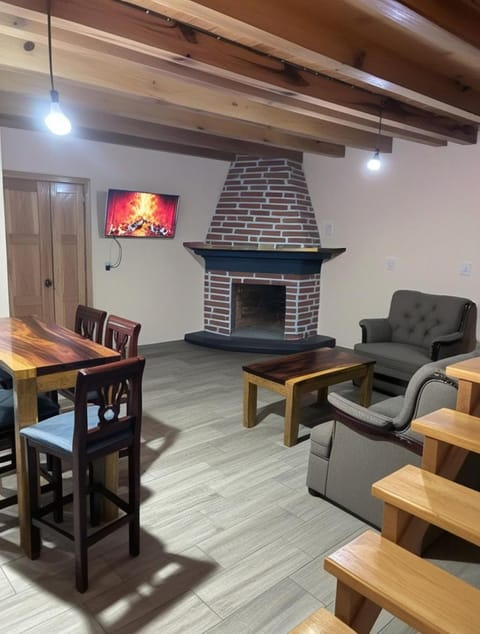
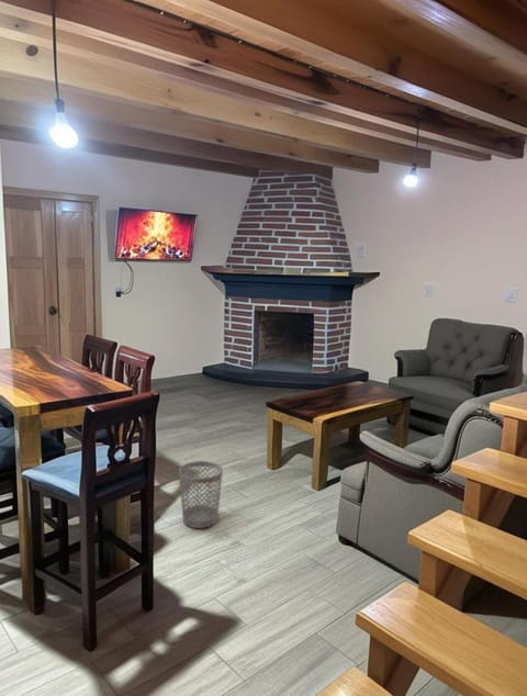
+ wastebasket [178,460,224,529]
